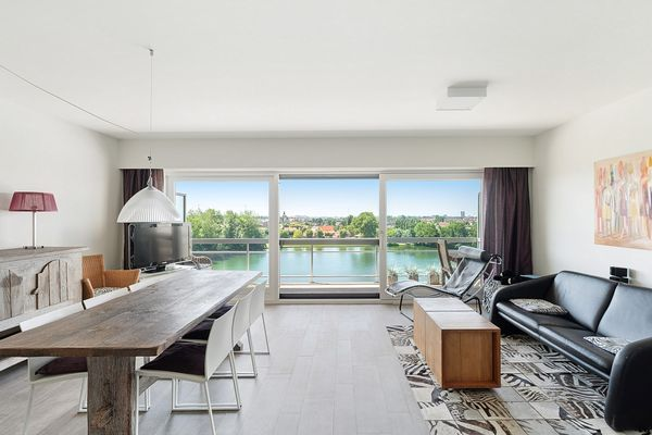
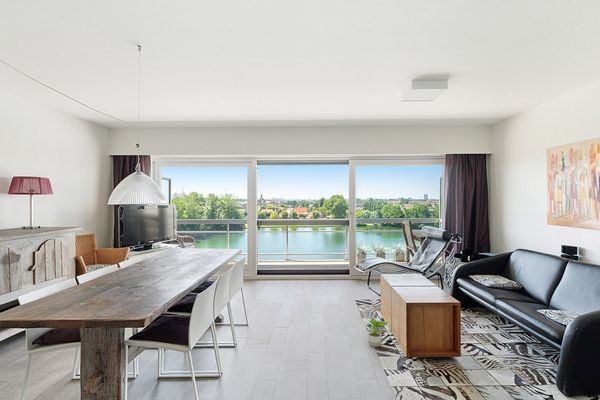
+ potted plant [366,317,389,348]
